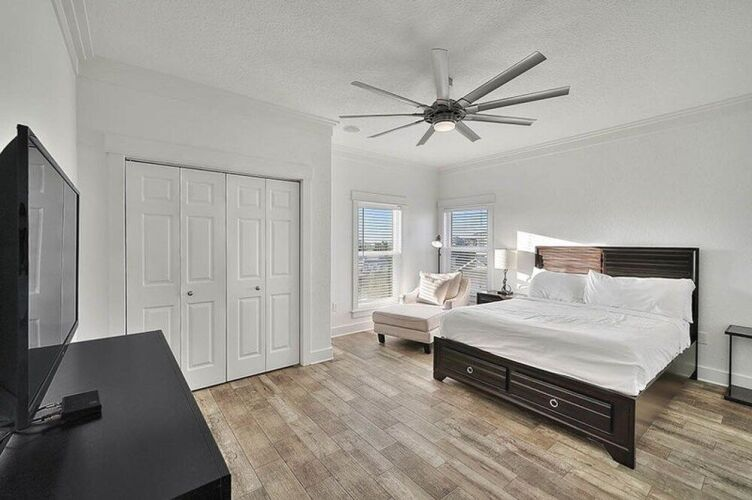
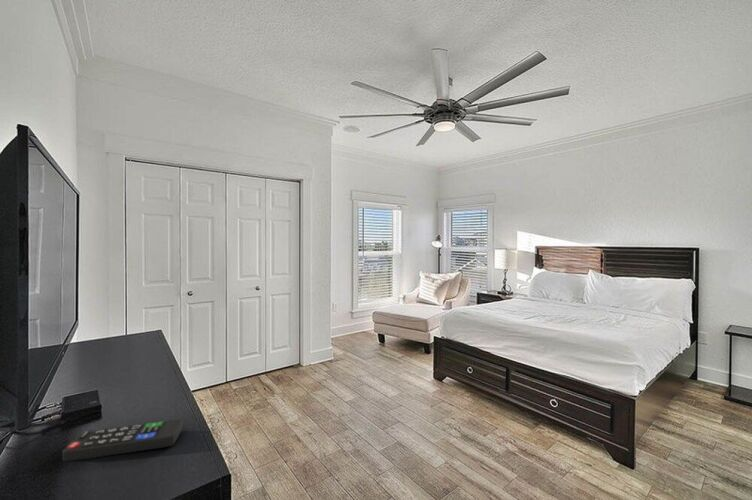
+ remote control [62,418,183,462]
